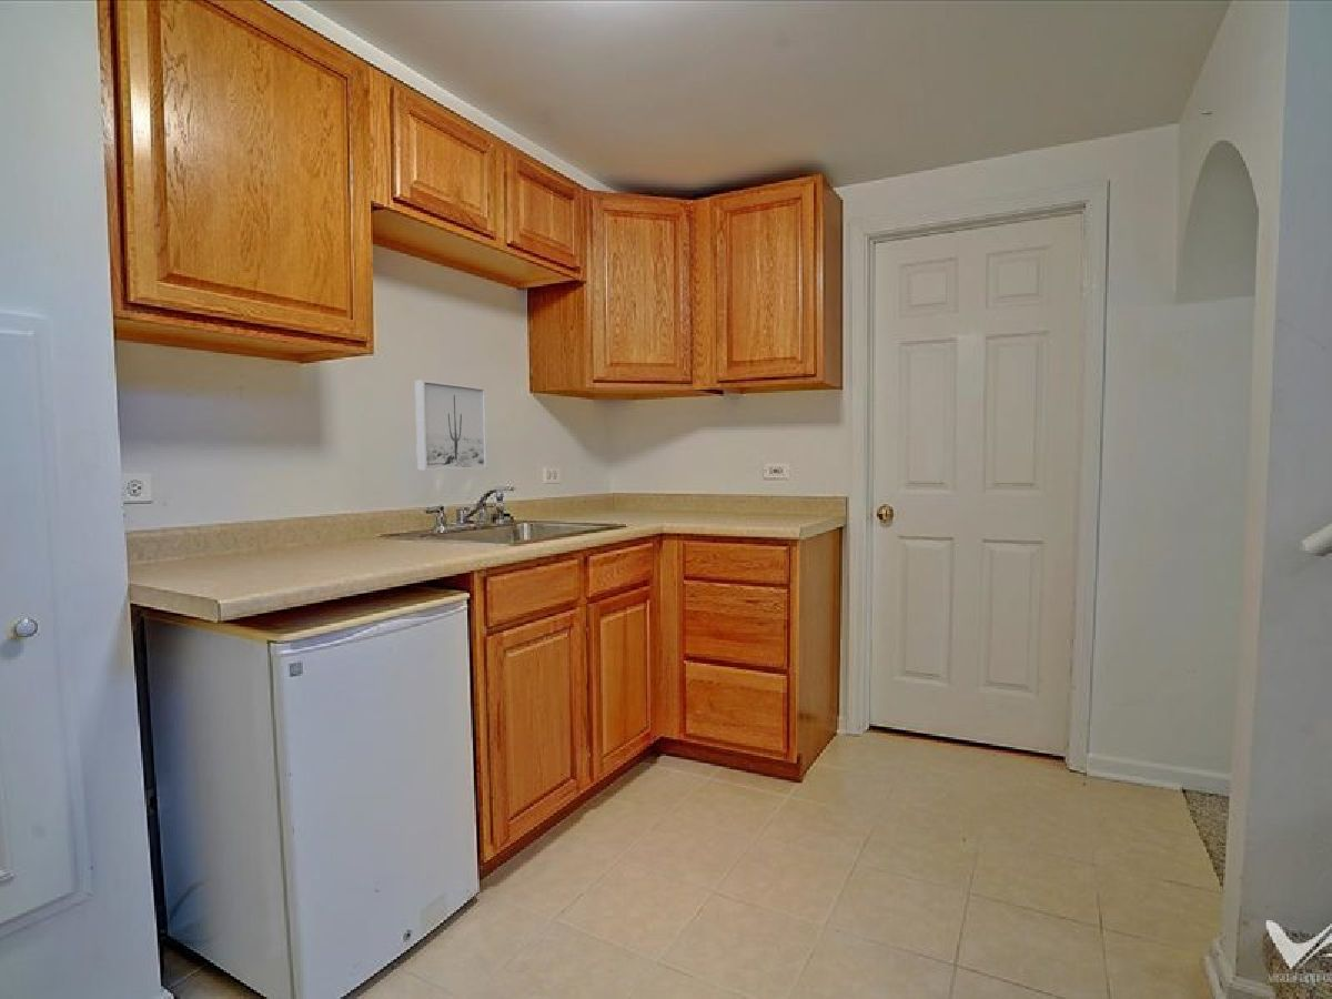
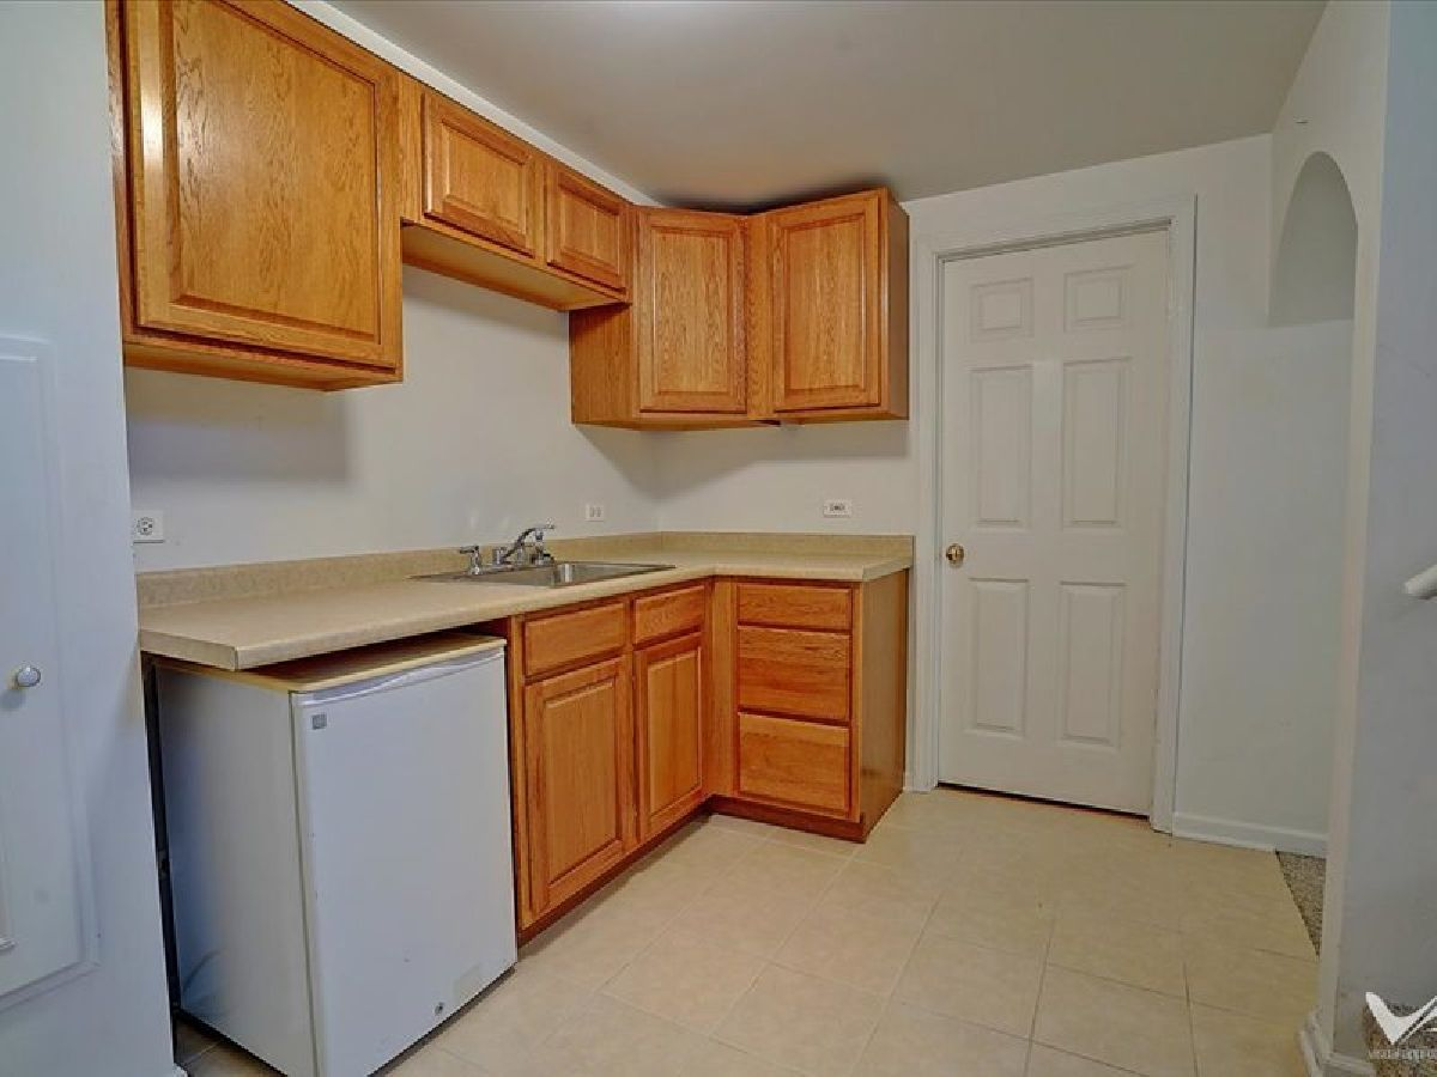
- wall art [414,379,488,471]
